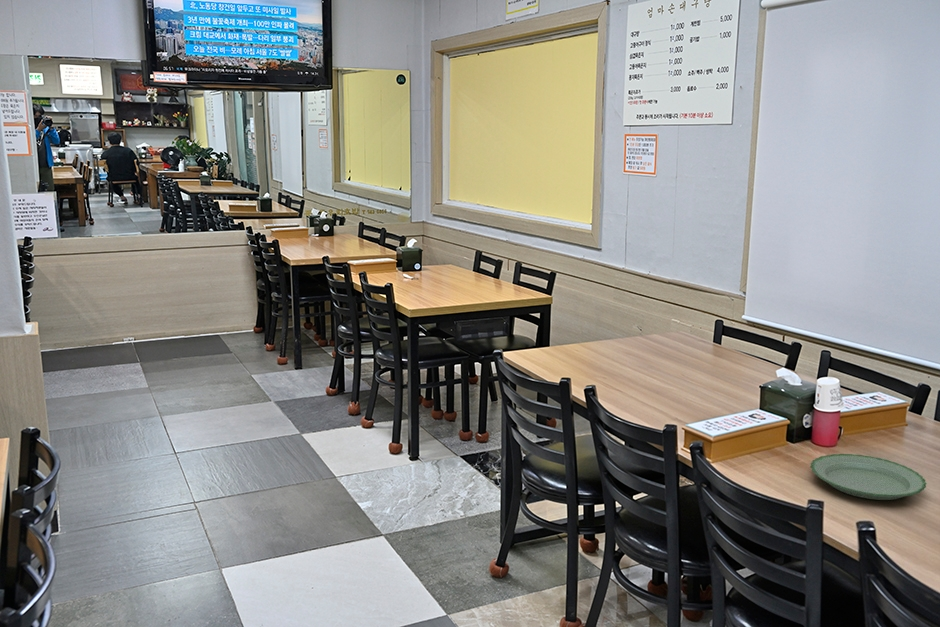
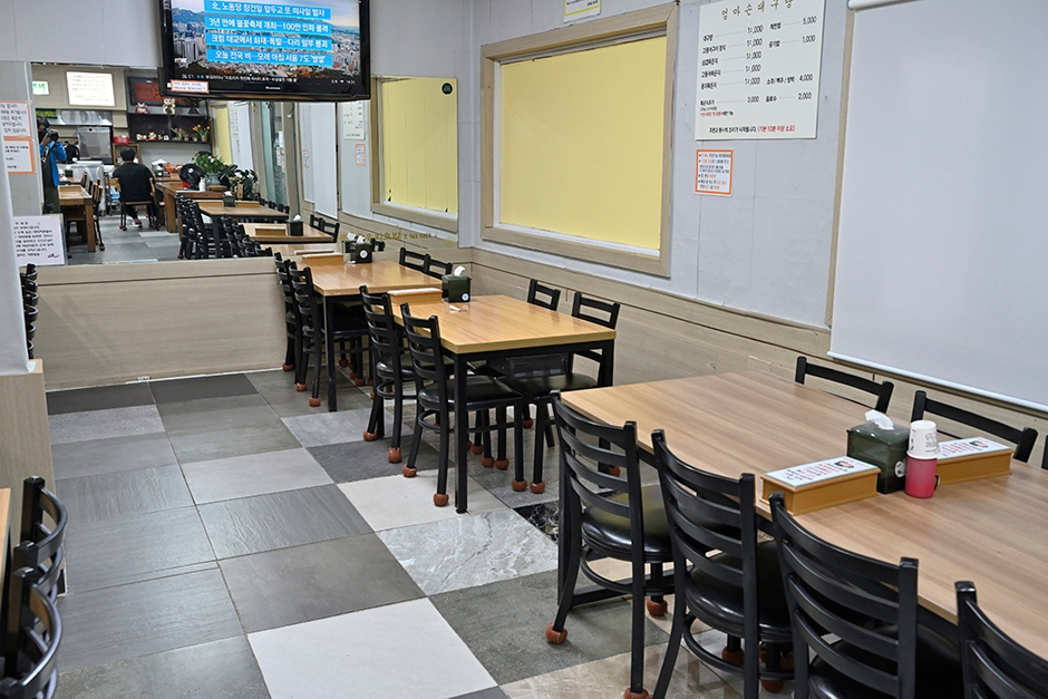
- plate [809,453,927,501]
